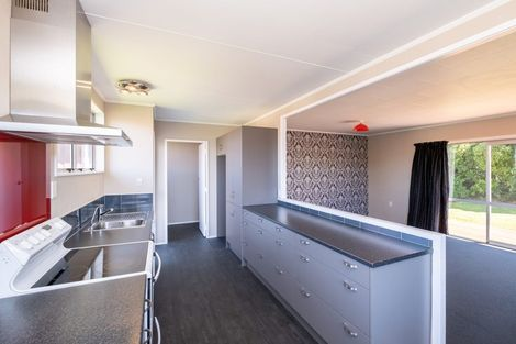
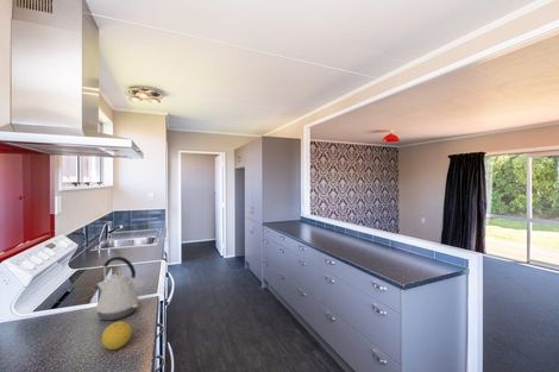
+ fruit [101,320,133,351]
+ kettle [95,256,140,321]
